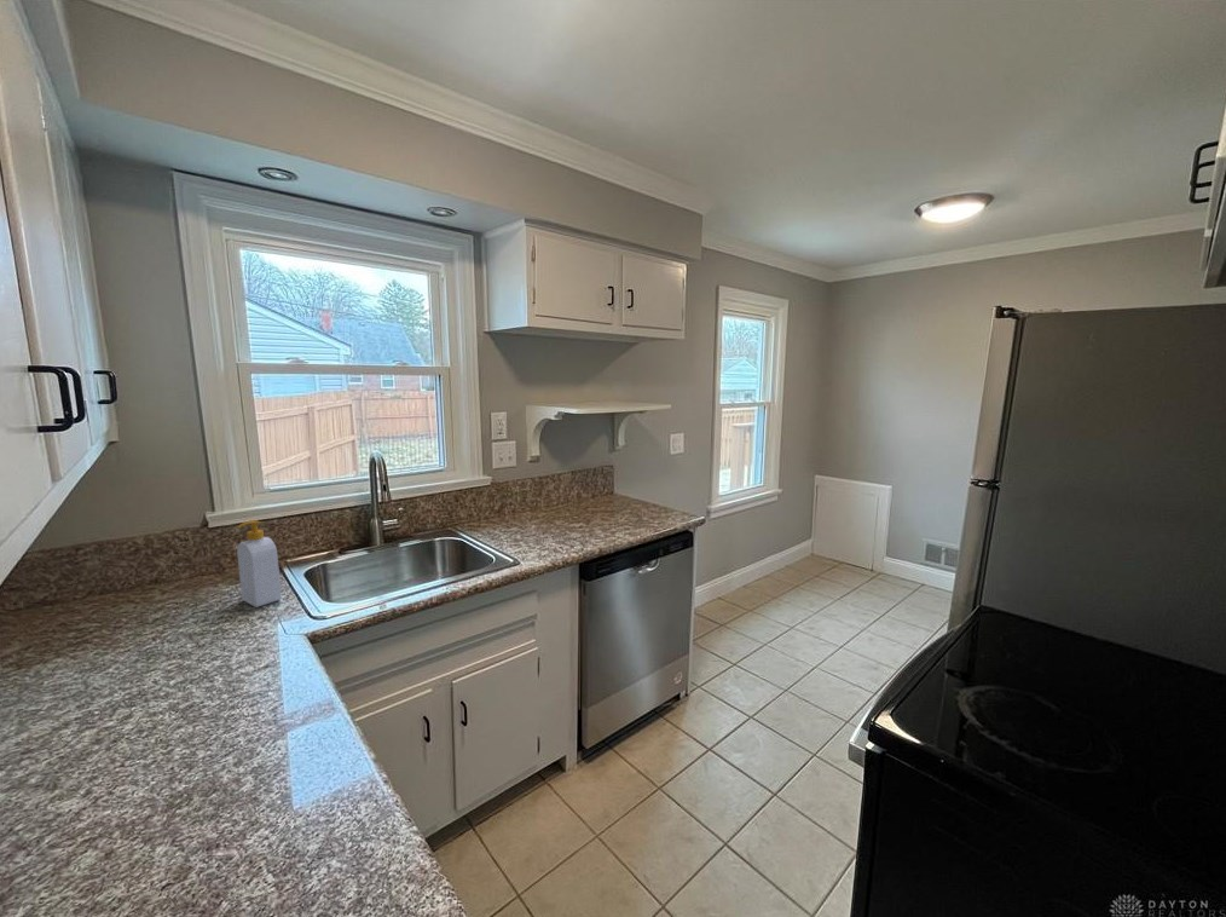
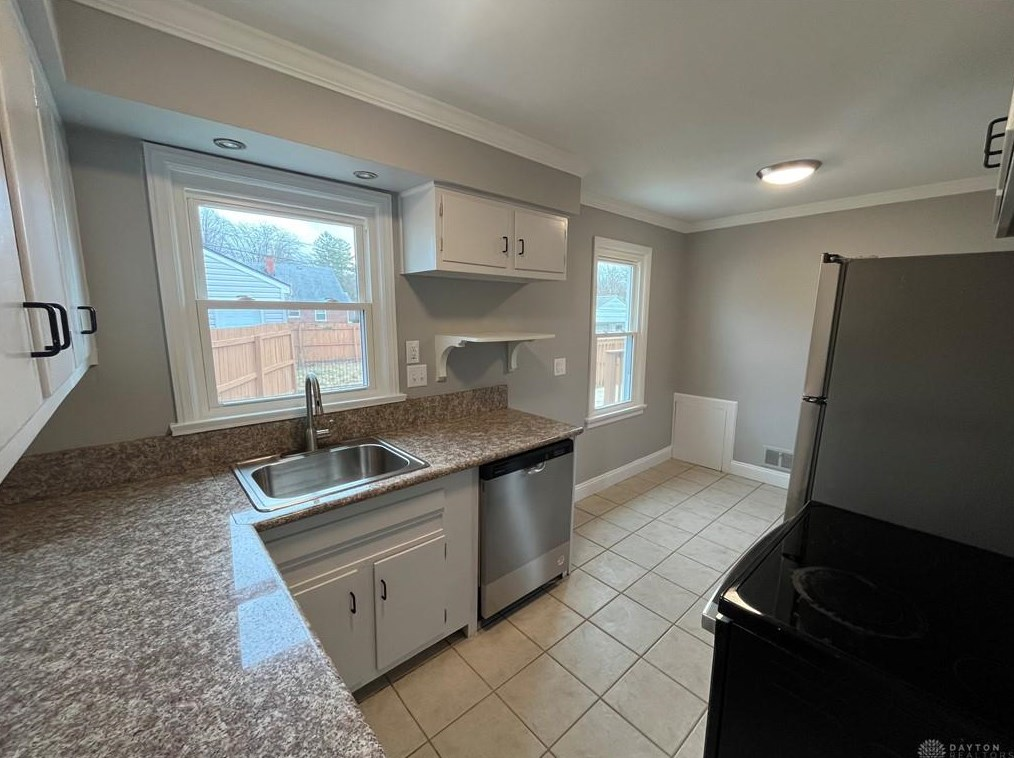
- soap bottle [236,519,283,609]
